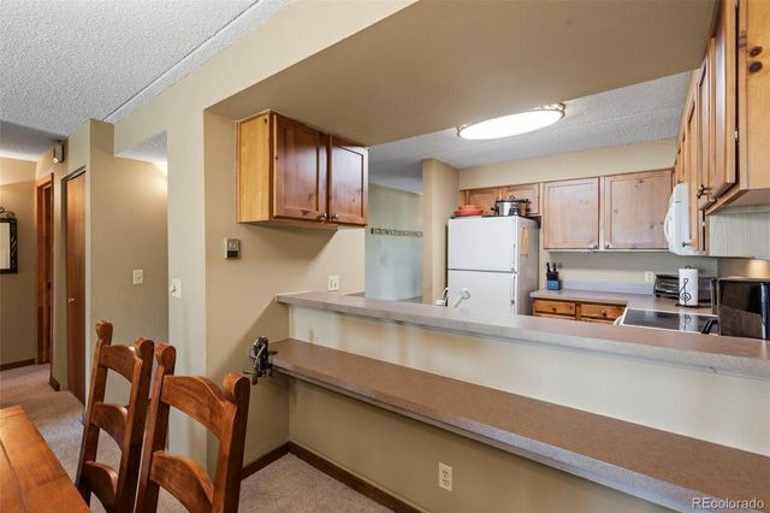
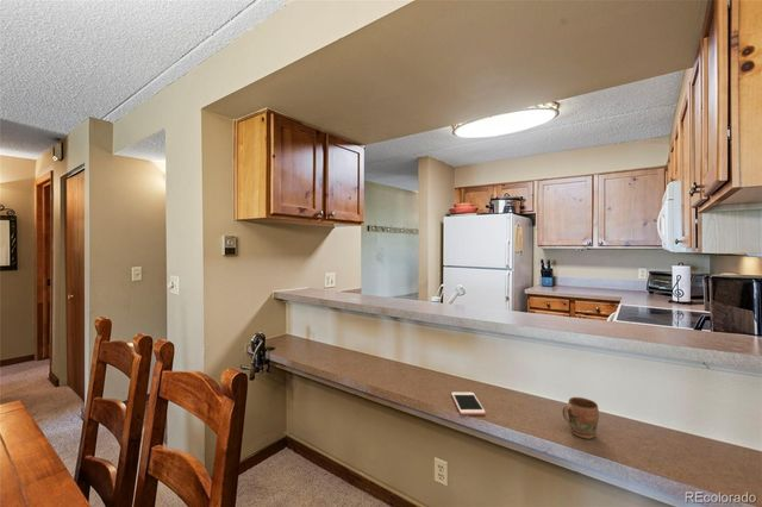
+ cell phone [450,392,487,415]
+ mug [562,396,600,440]
